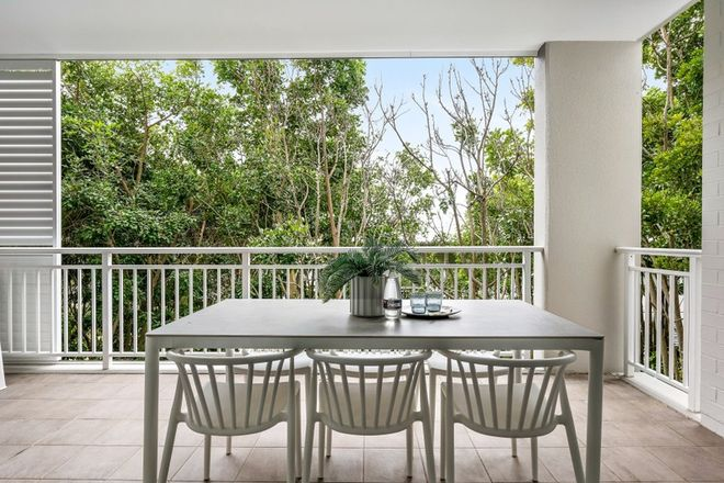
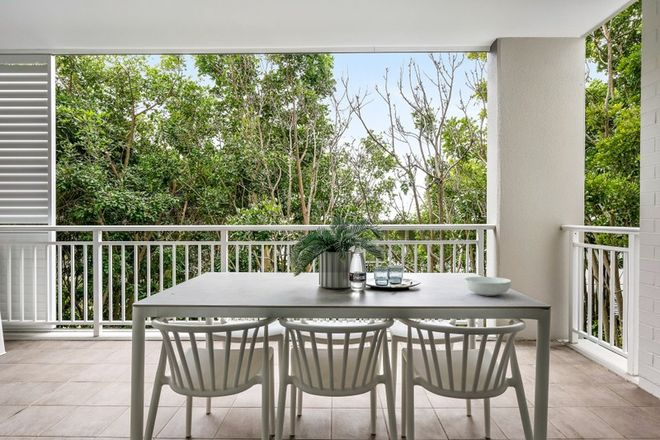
+ serving bowl [463,276,512,297]
